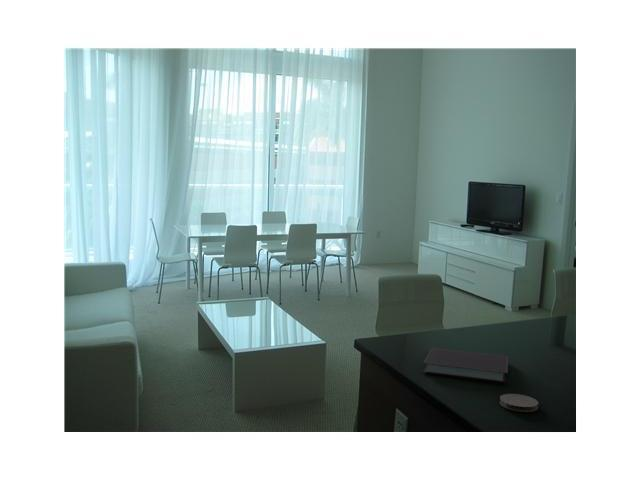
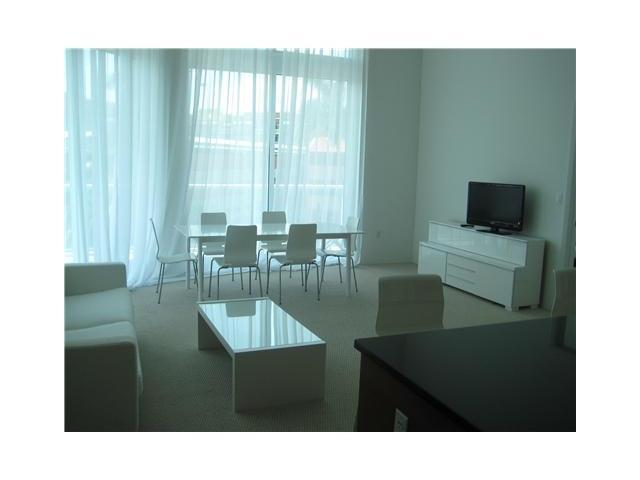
- notebook [422,347,509,384]
- coaster [499,393,539,413]
